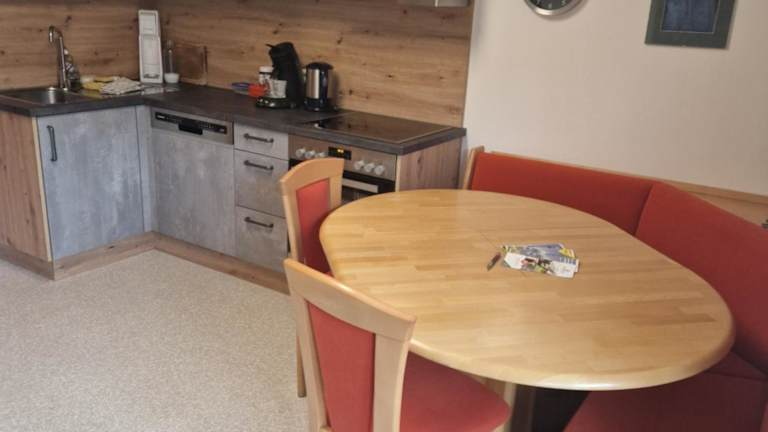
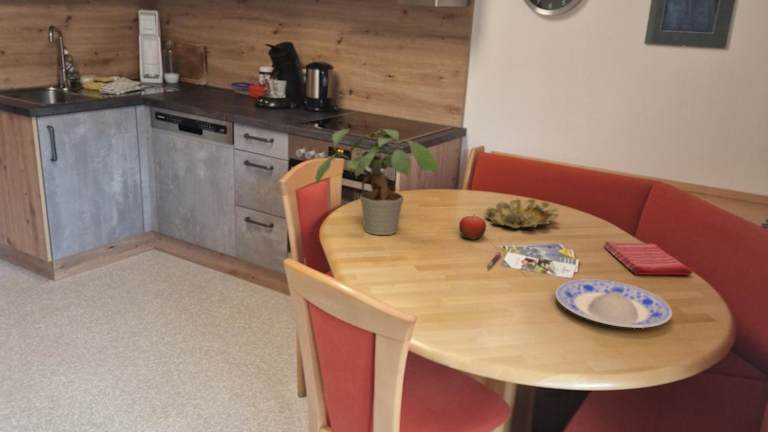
+ bowl [485,198,560,230]
+ plate [554,278,673,329]
+ fruit [458,215,487,241]
+ potted plant [314,127,438,236]
+ dish towel [603,240,694,276]
